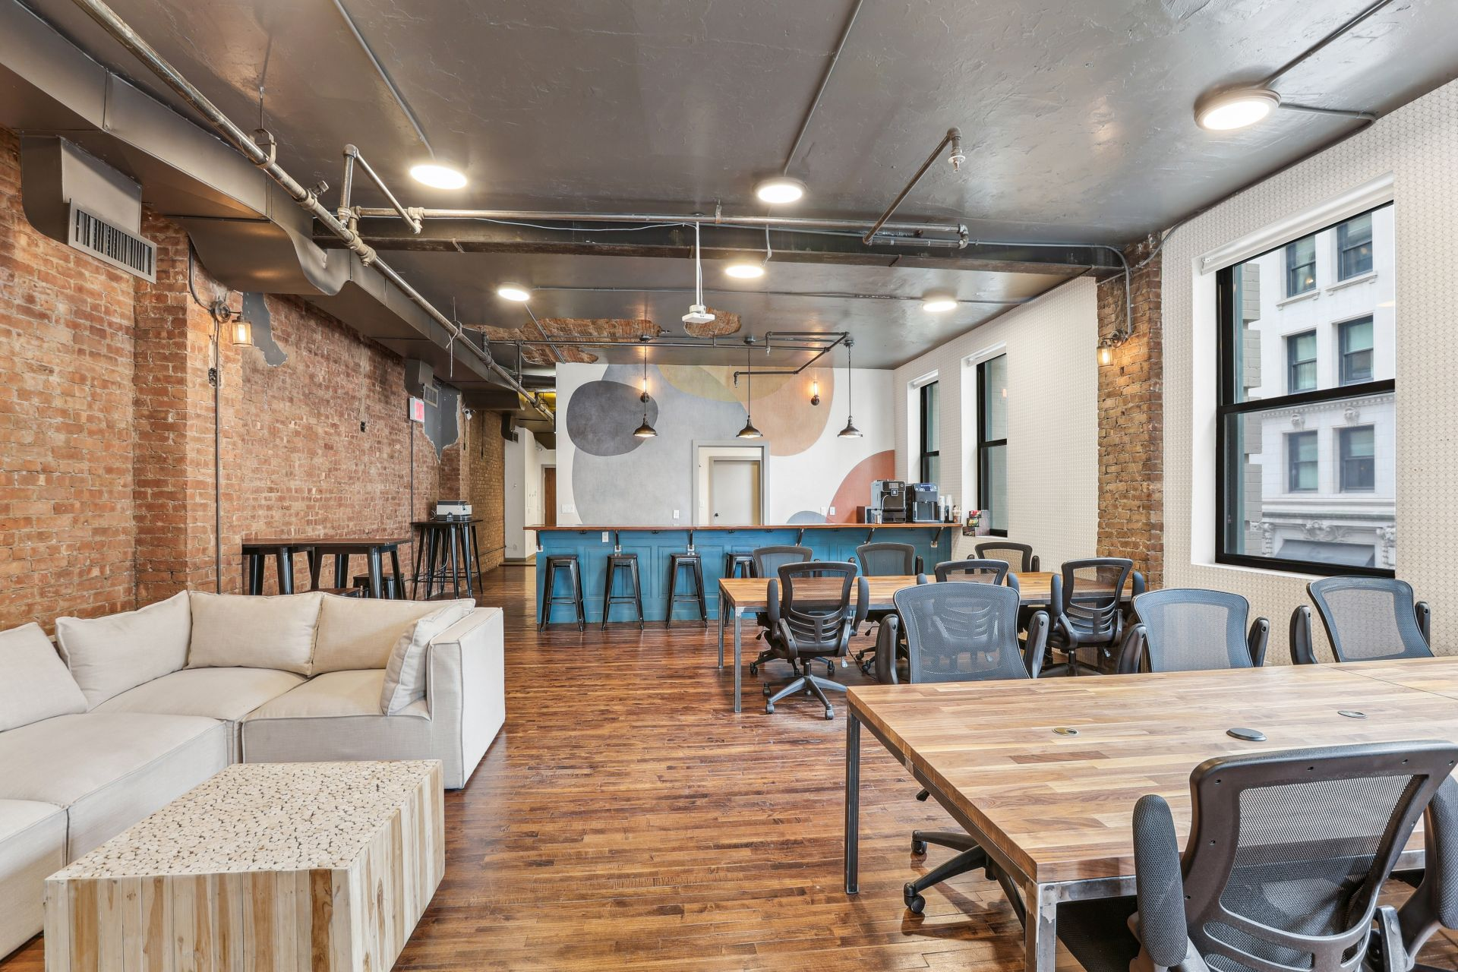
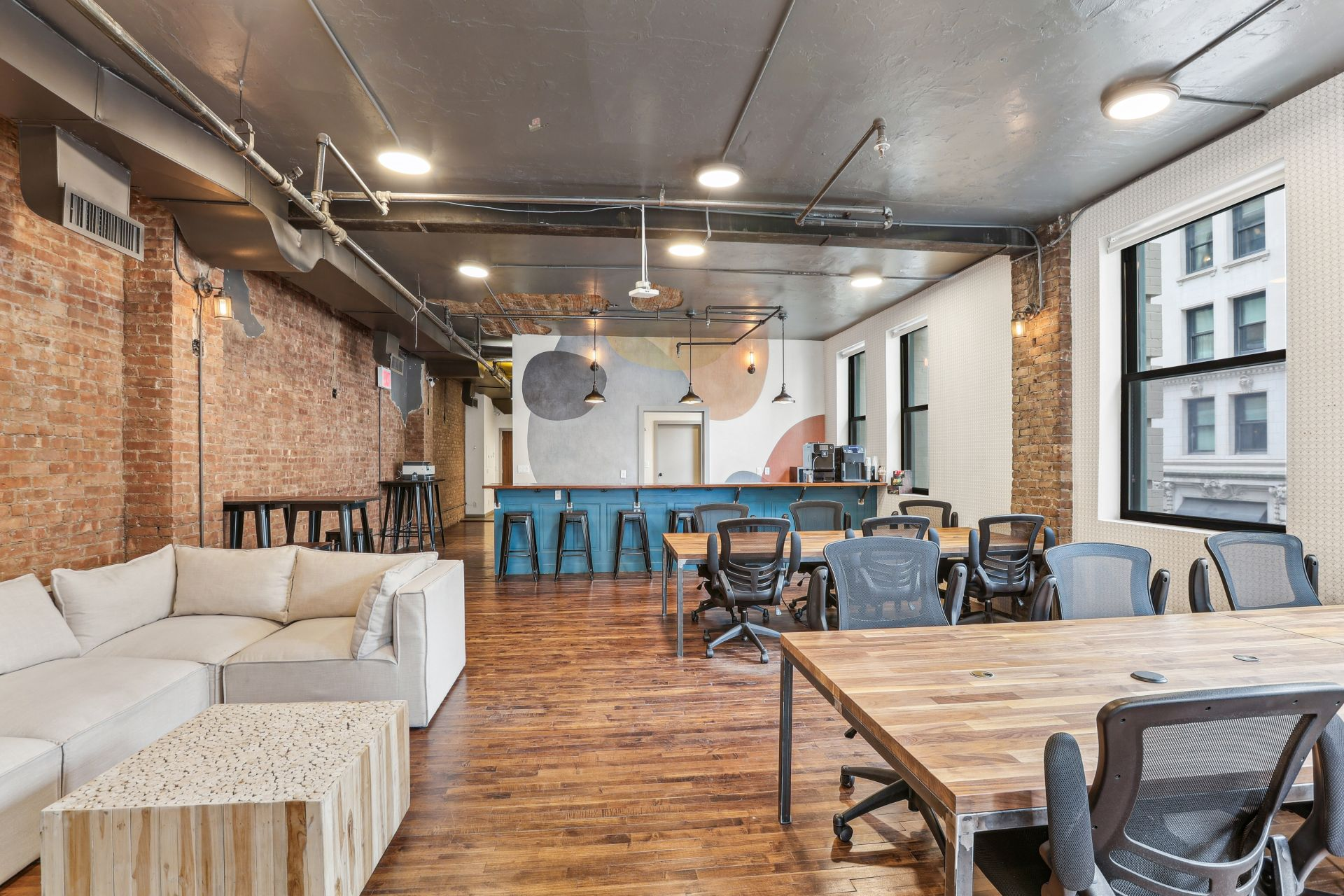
+ tape dispenser [528,117,550,132]
